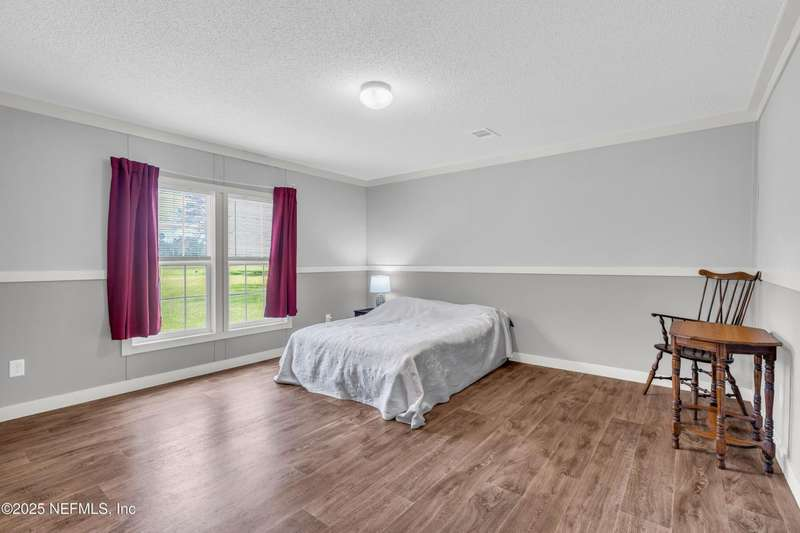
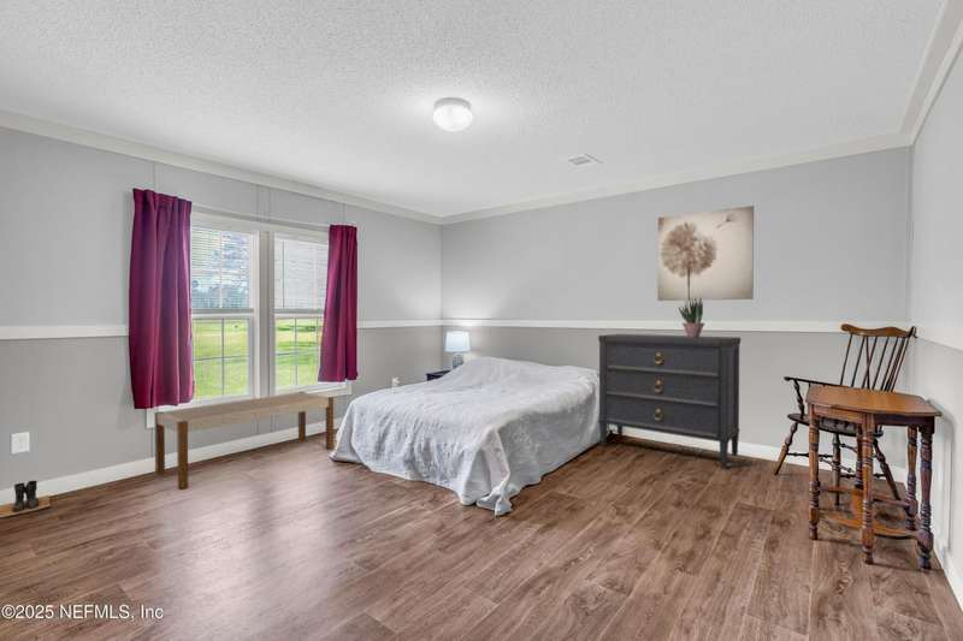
+ dresser [597,333,742,470]
+ boots [0,480,52,520]
+ wall art [656,204,755,302]
+ bench [153,391,335,489]
+ potted plant [677,296,705,338]
